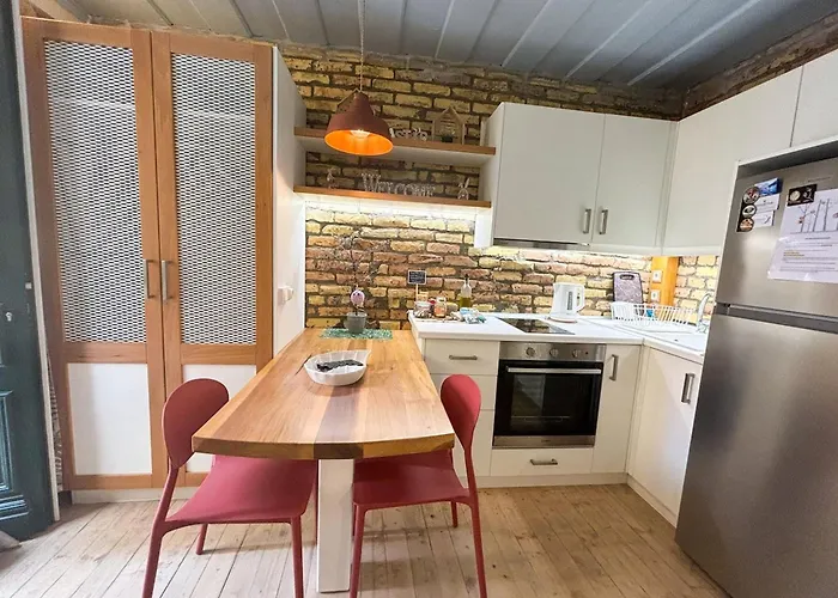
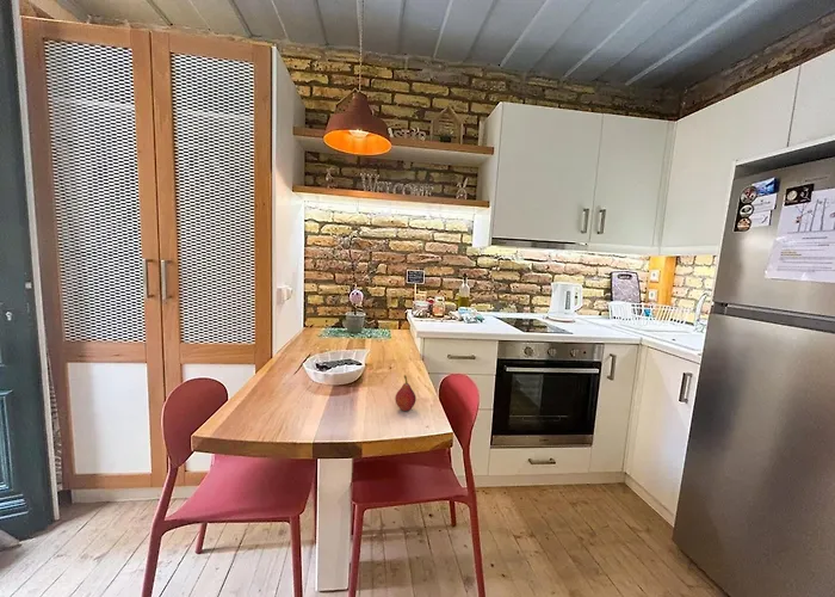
+ fruit [394,374,418,412]
